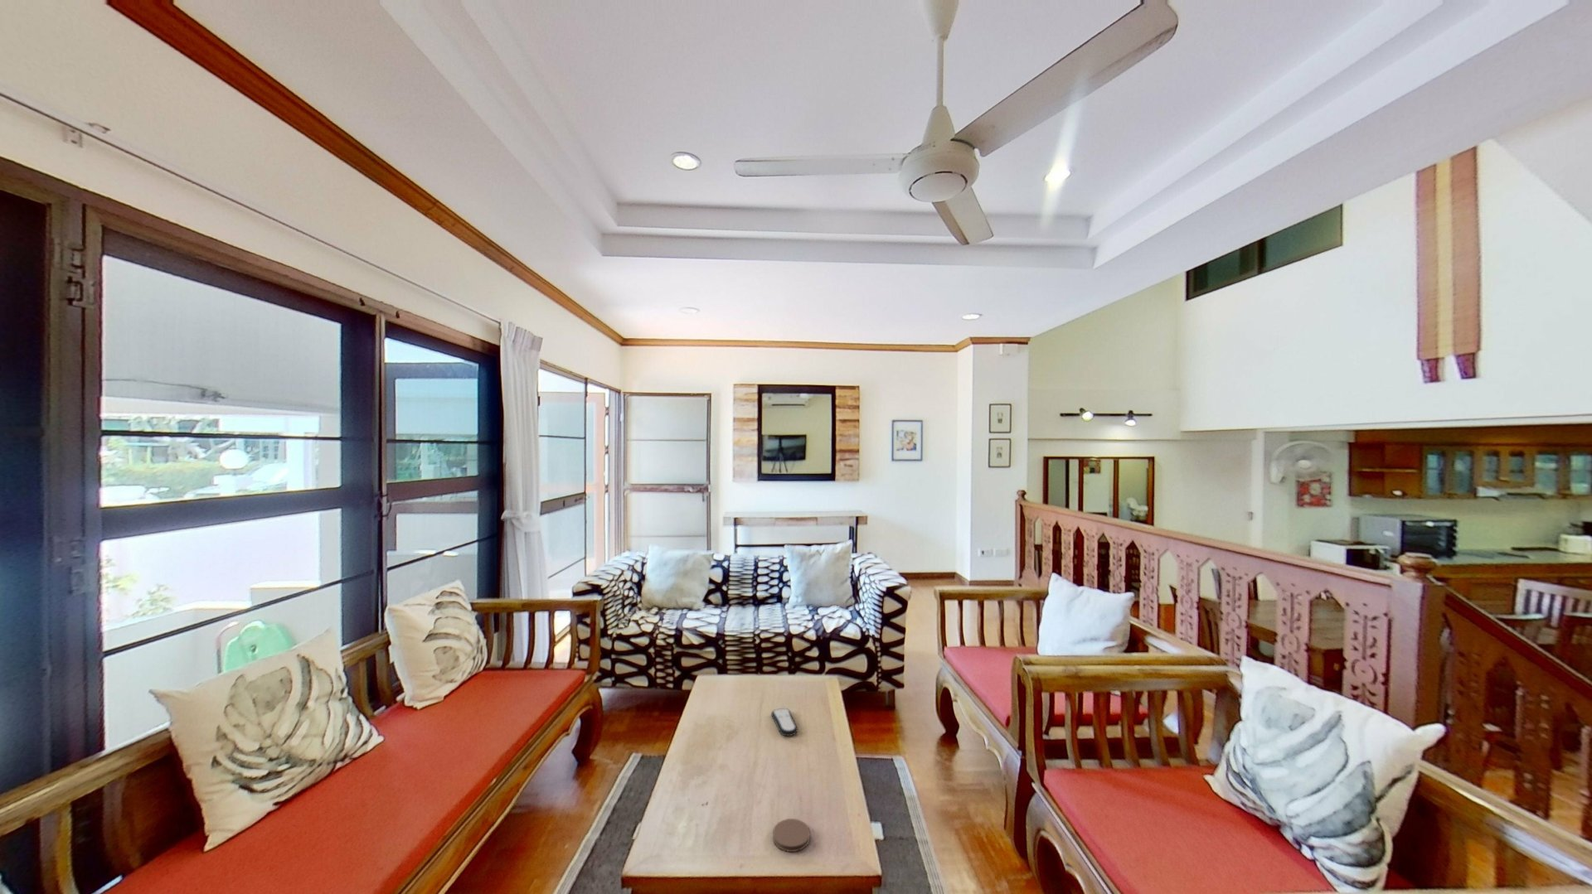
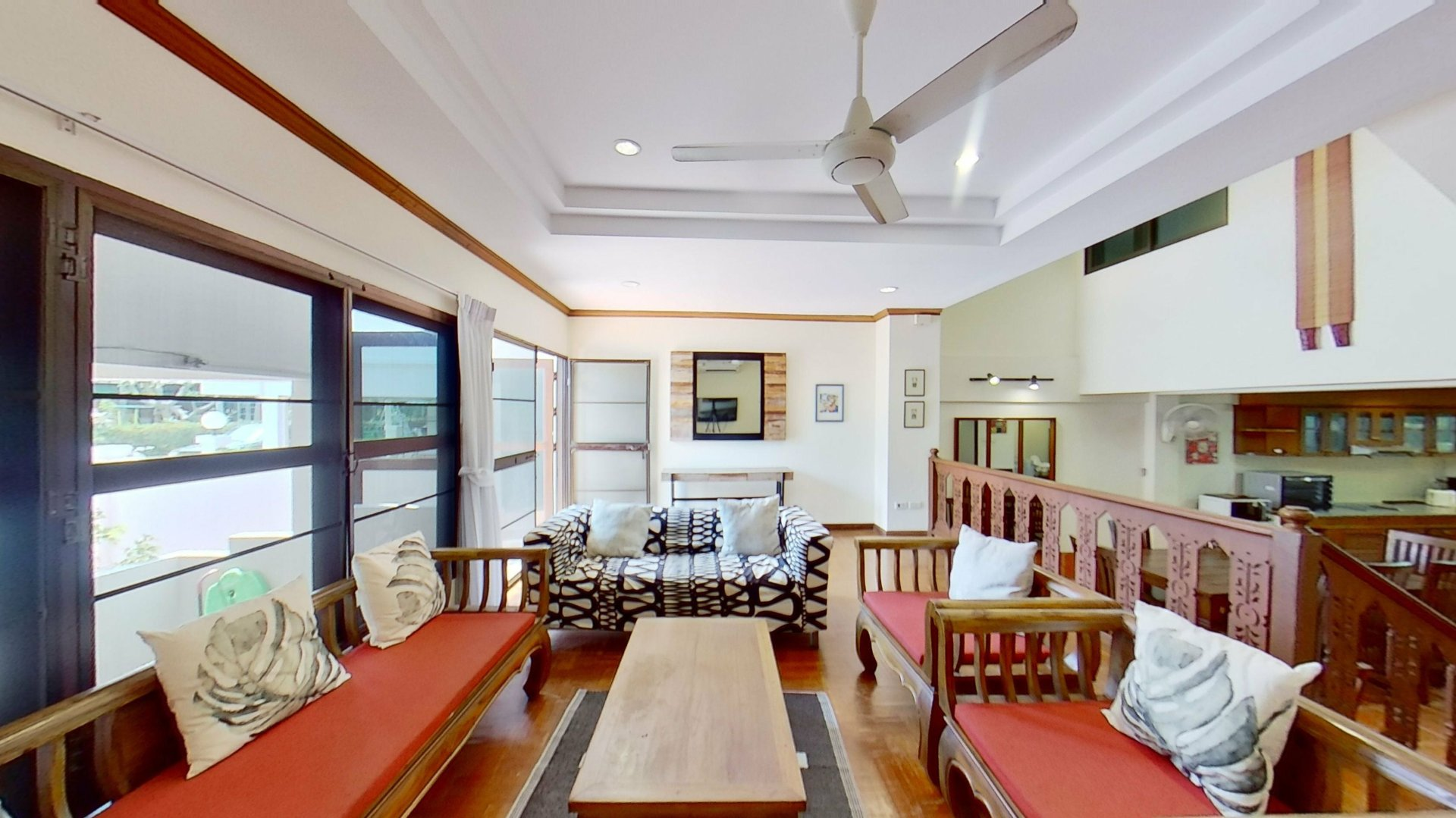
- remote control [770,707,798,737]
- coaster [772,817,811,852]
